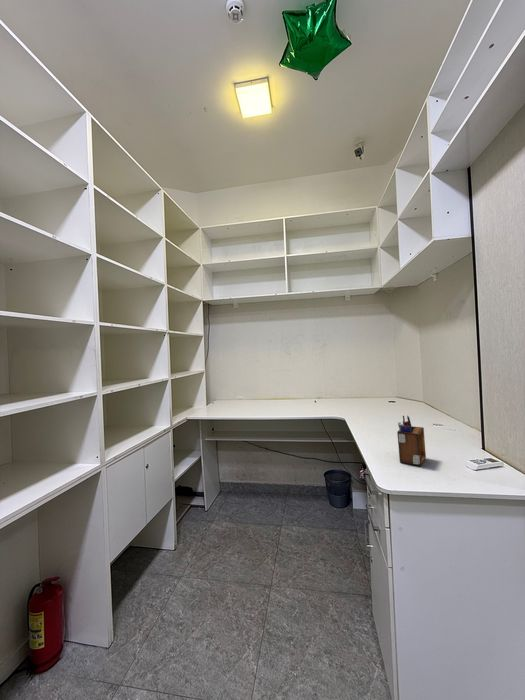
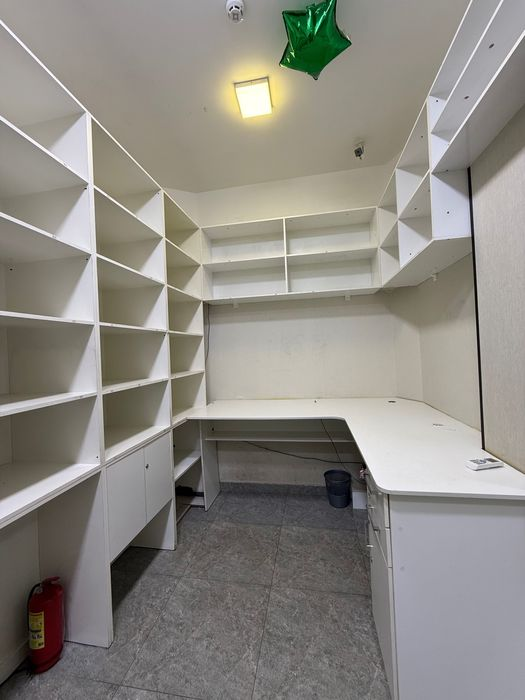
- desk organizer [396,415,427,467]
